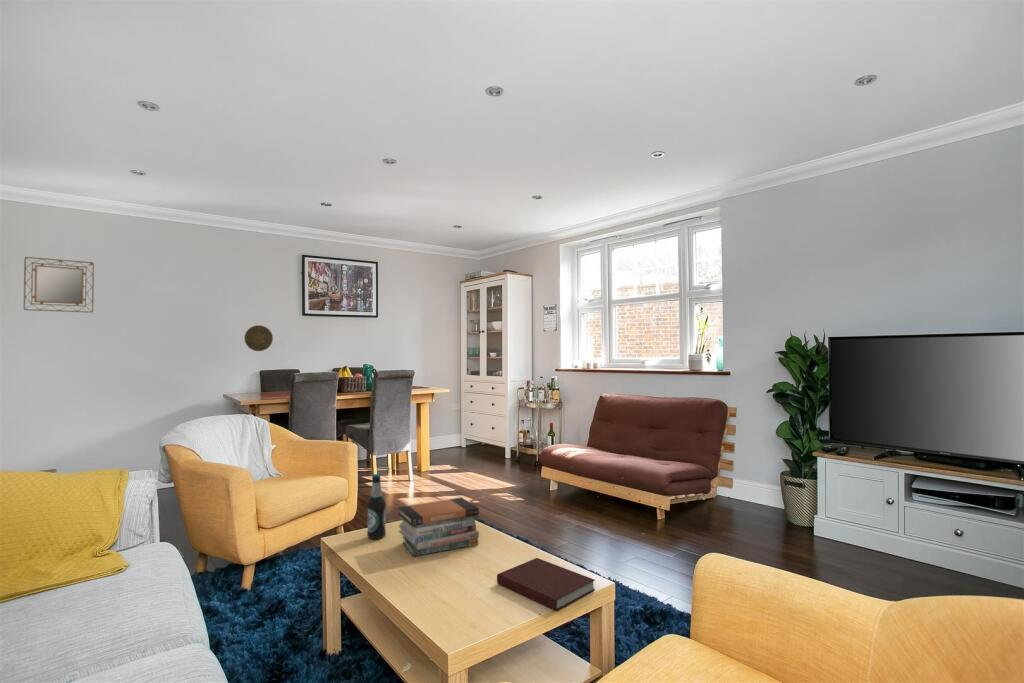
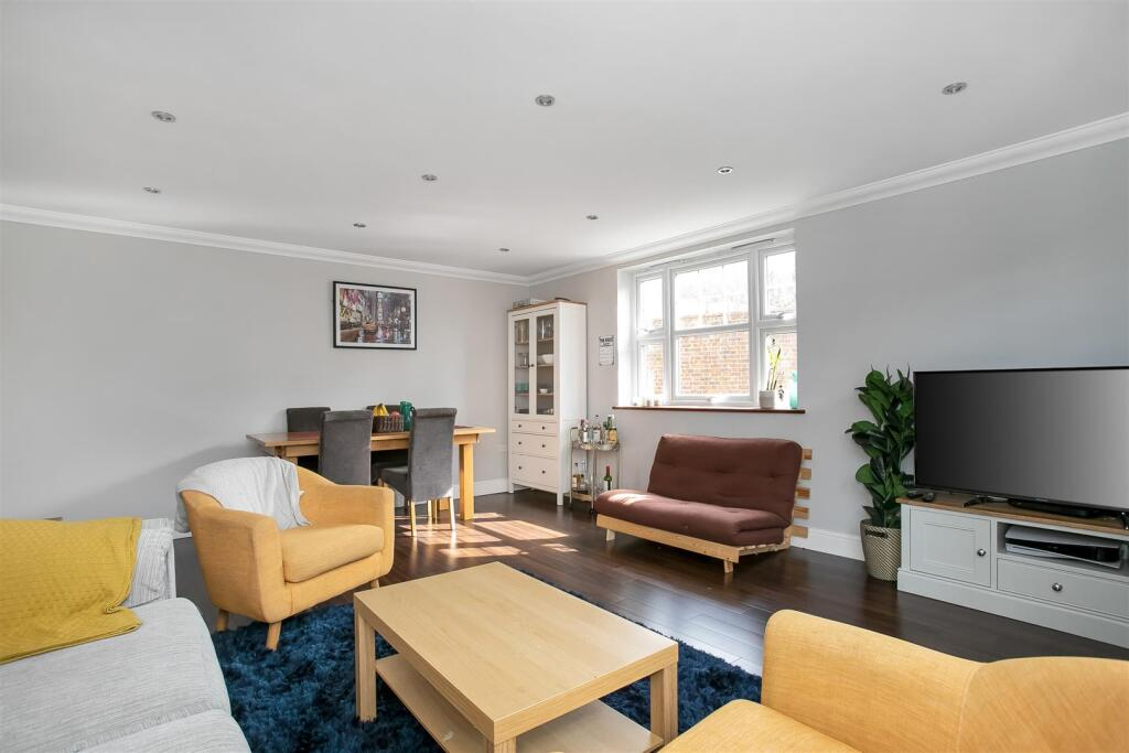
- bottle [366,473,387,540]
- decorative plate [243,324,274,352]
- book stack [397,496,480,557]
- notebook [496,557,596,612]
- home mirror [23,256,95,314]
